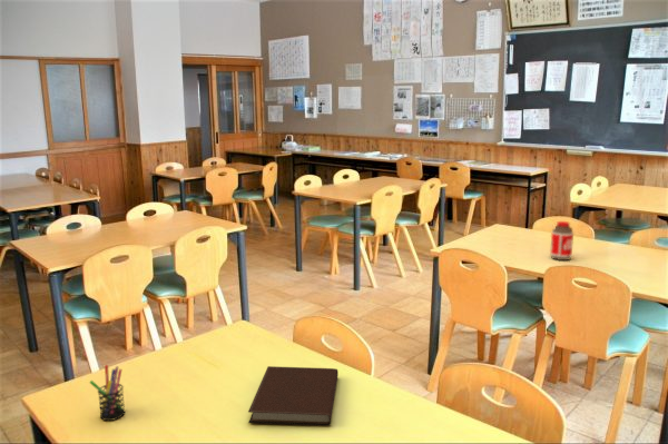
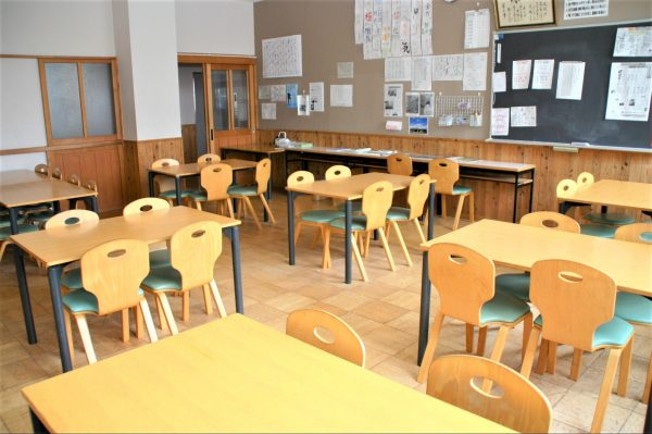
- bottle [549,220,574,262]
- notebook [247,365,340,427]
- pen holder [88,364,126,422]
